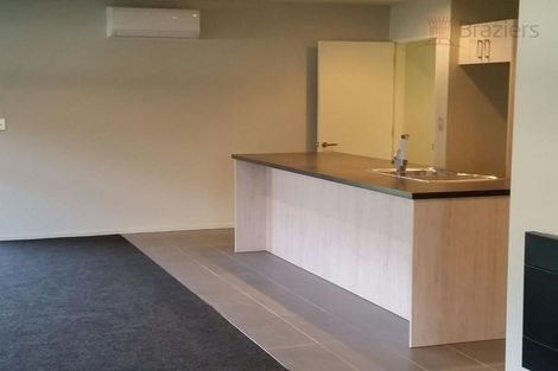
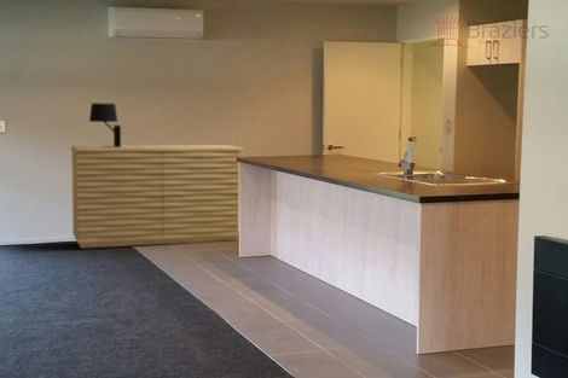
+ sideboard [70,144,244,249]
+ table lamp [88,101,122,147]
